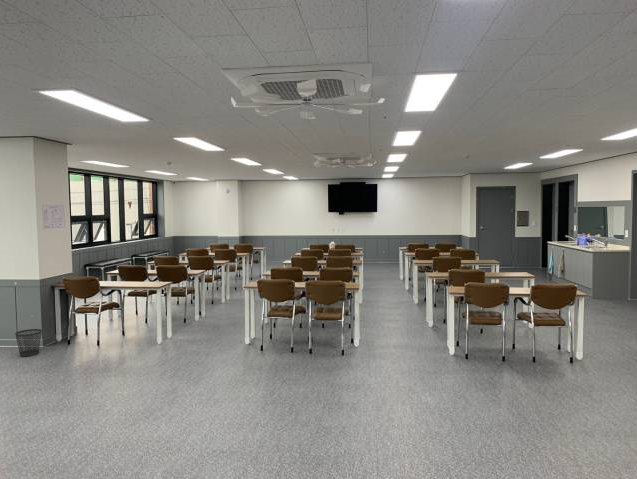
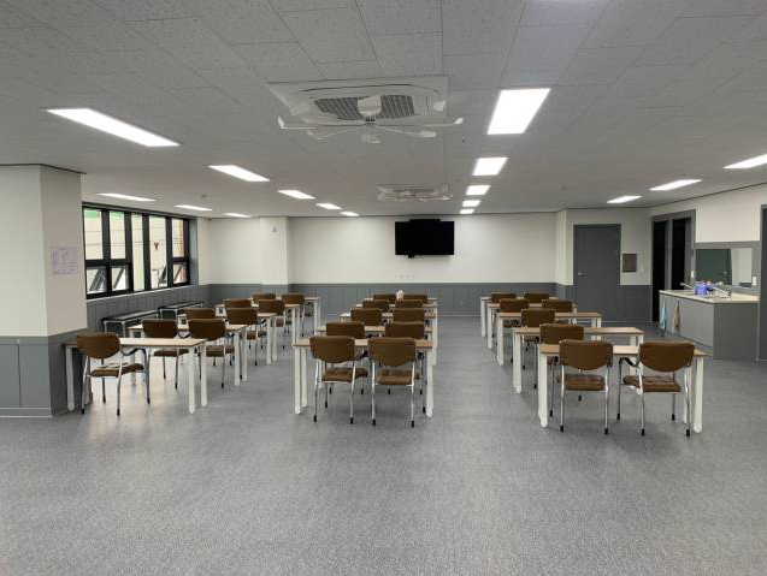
- wastebasket [14,328,43,358]
